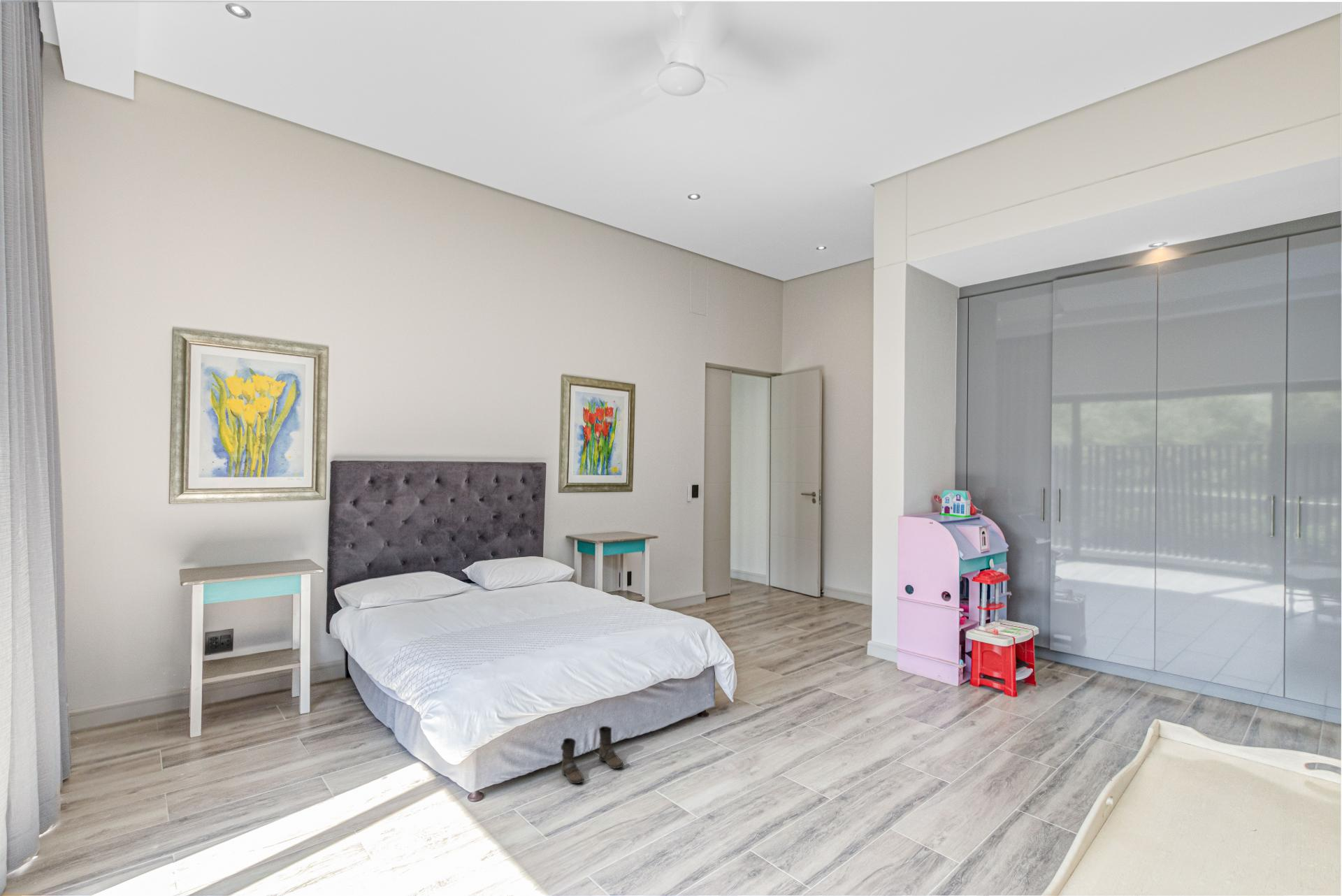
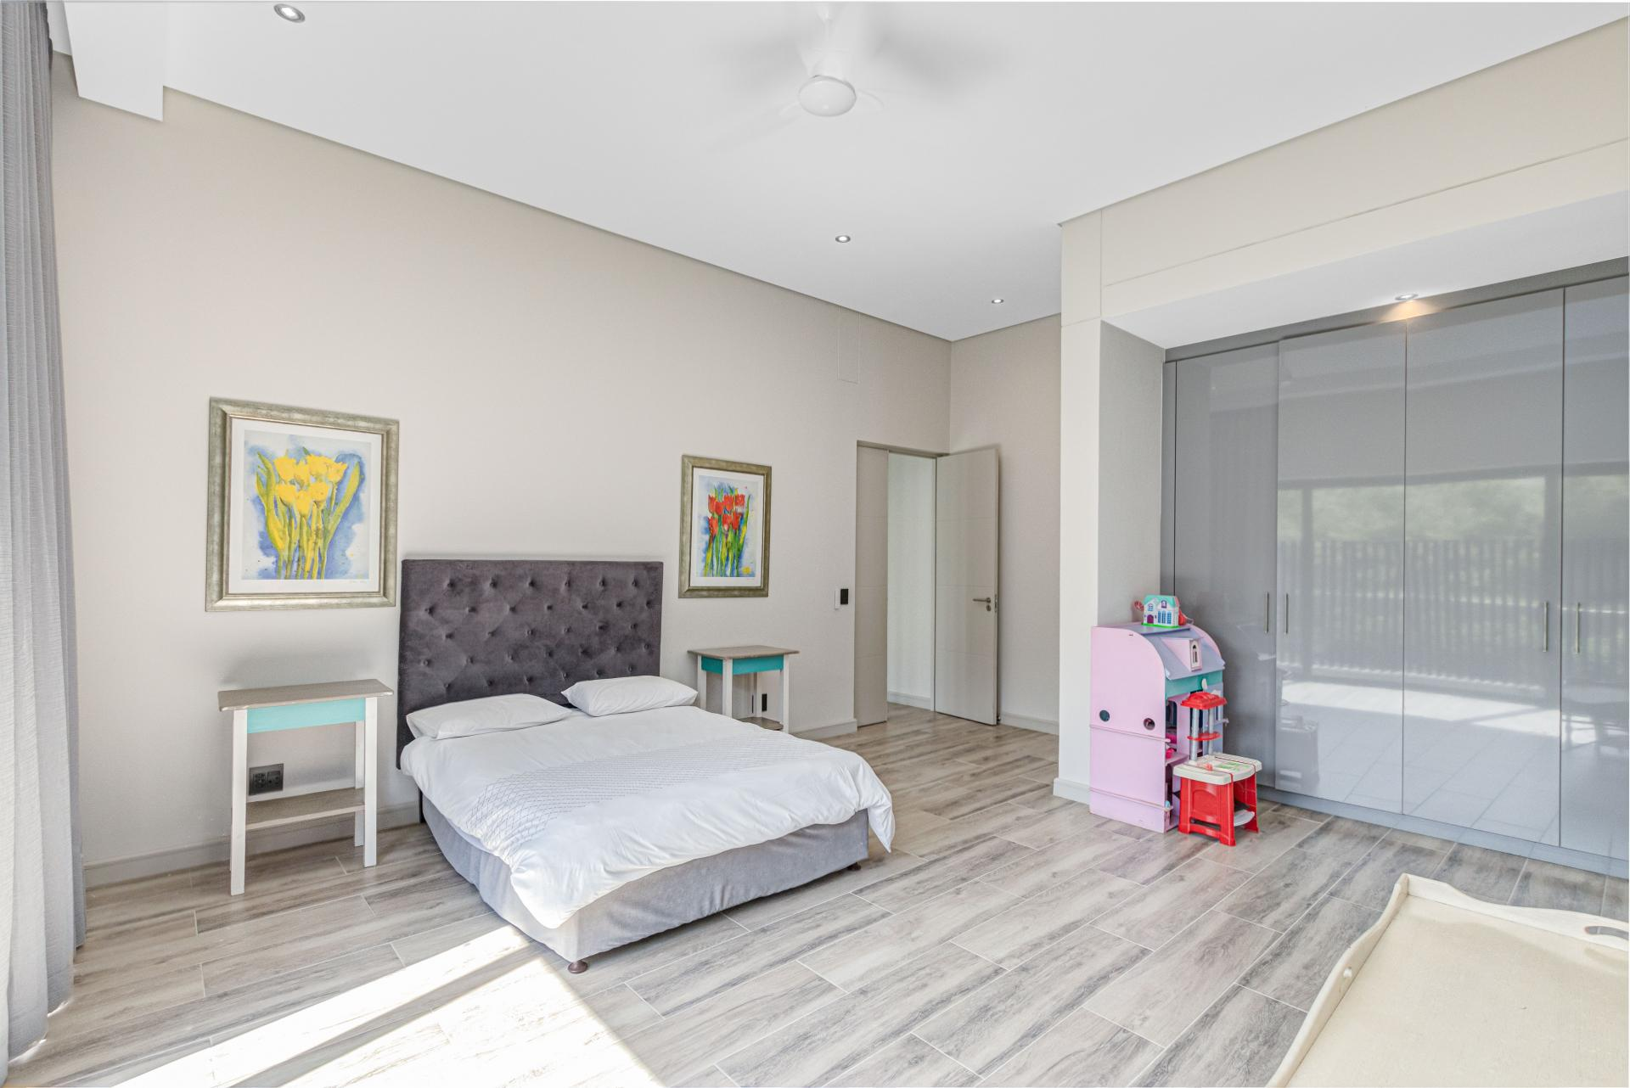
- boots [560,725,624,784]
